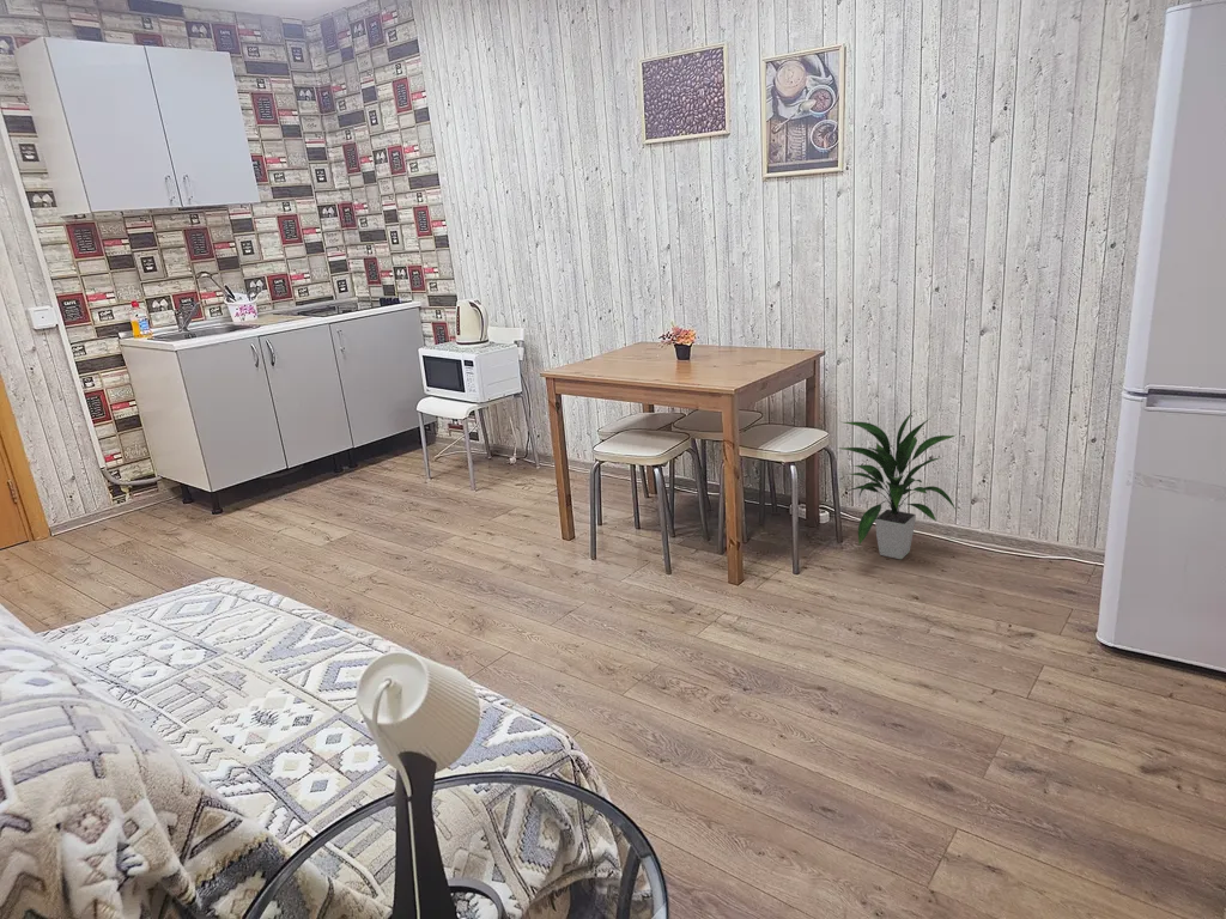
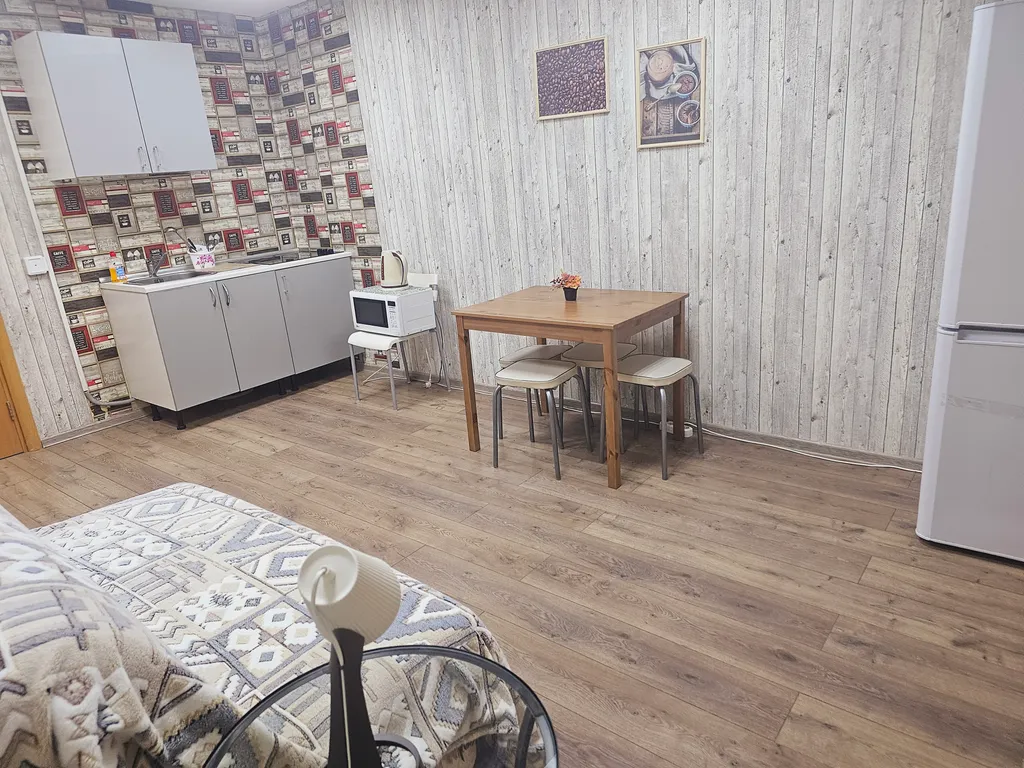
- indoor plant [837,409,957,560]
